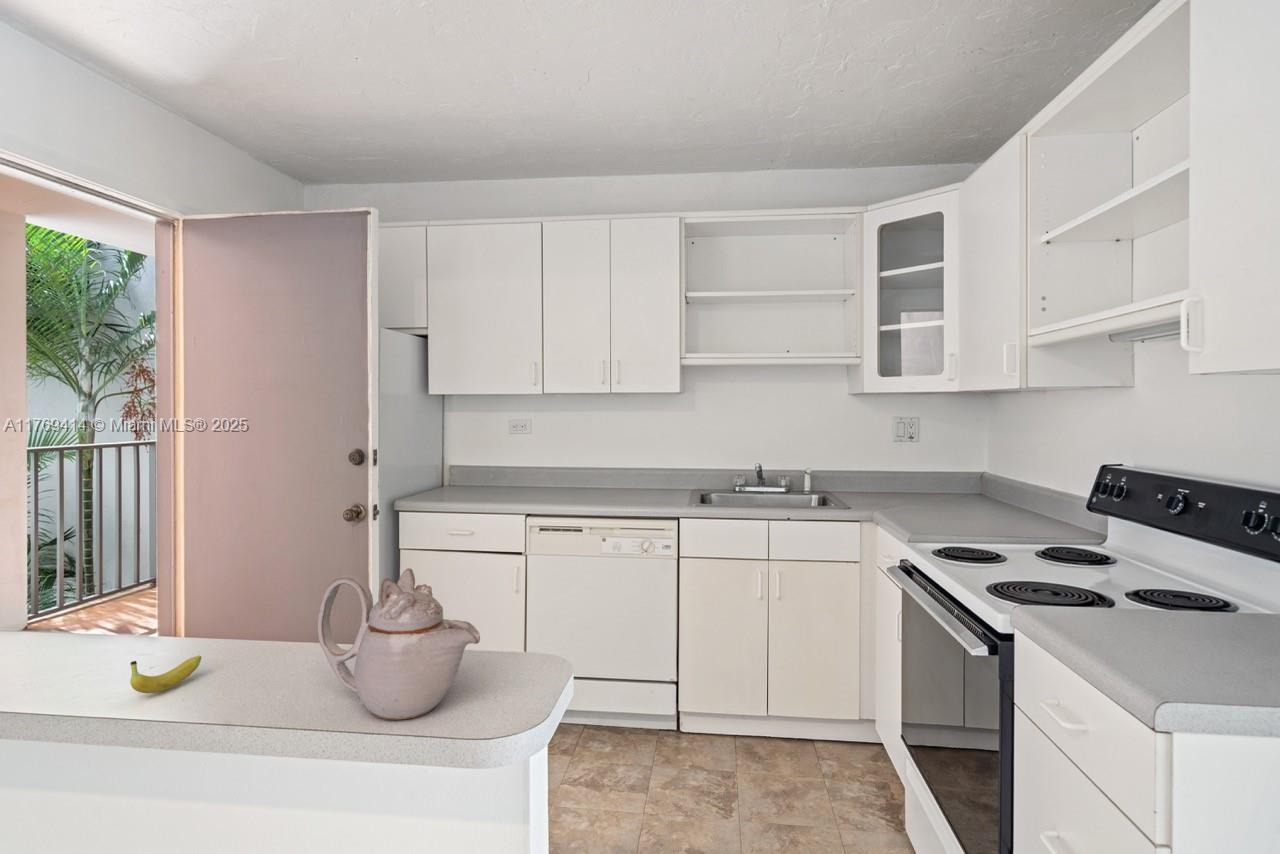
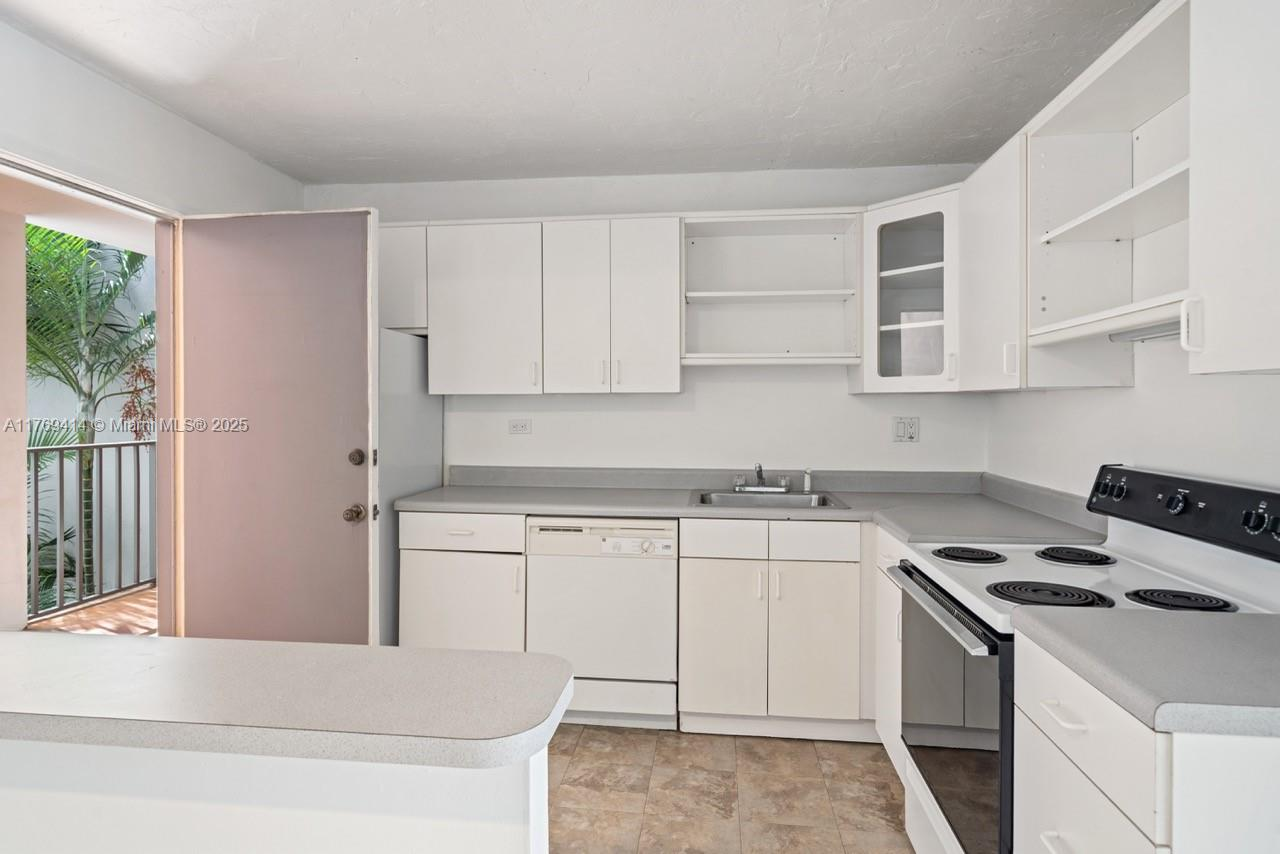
- fruit [129,655,202,694]
- teapot [316,567,481,721]
